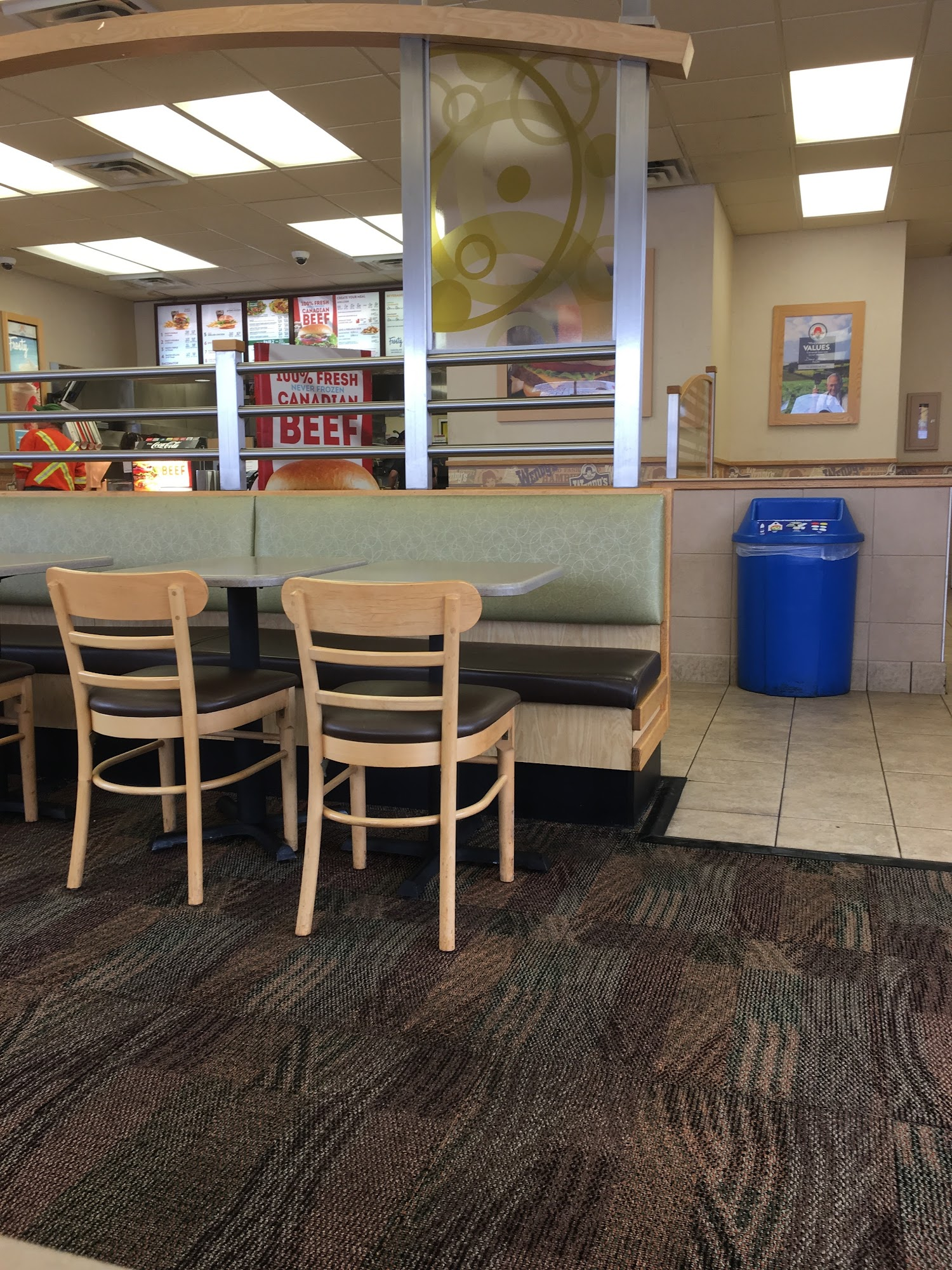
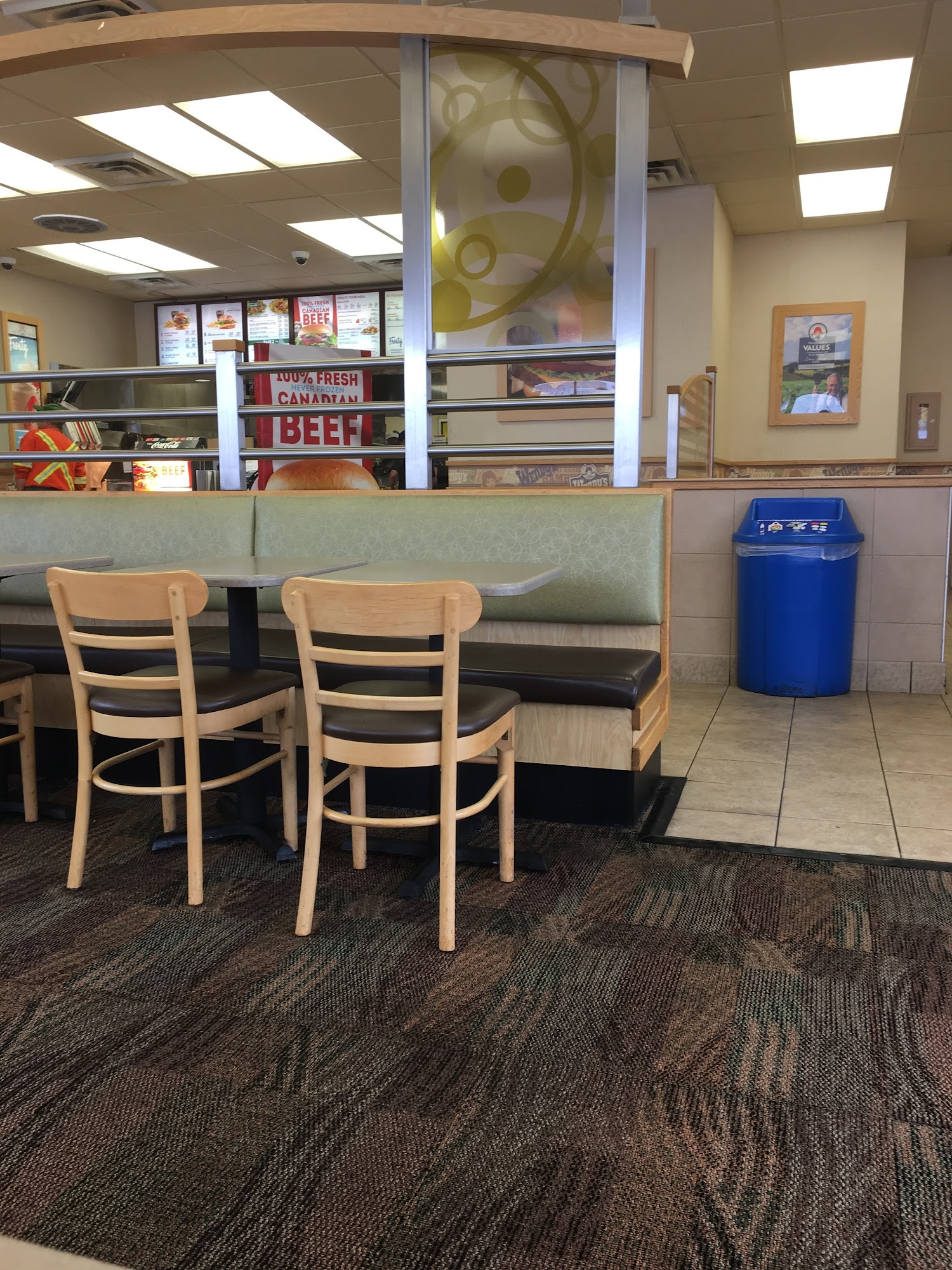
+ ceiling vent [32,213,109,234]
